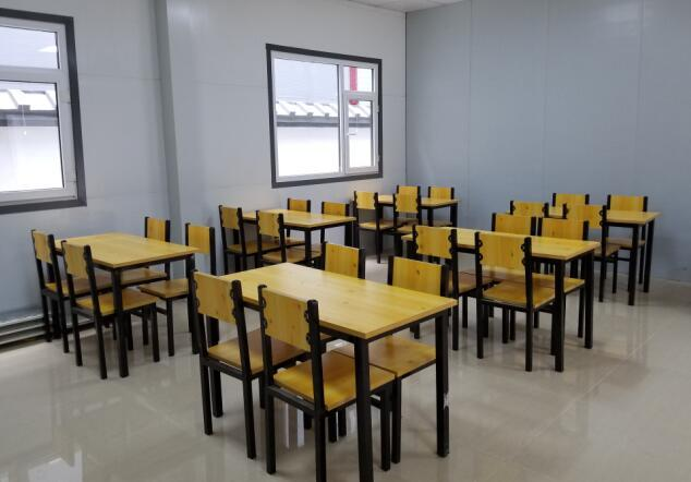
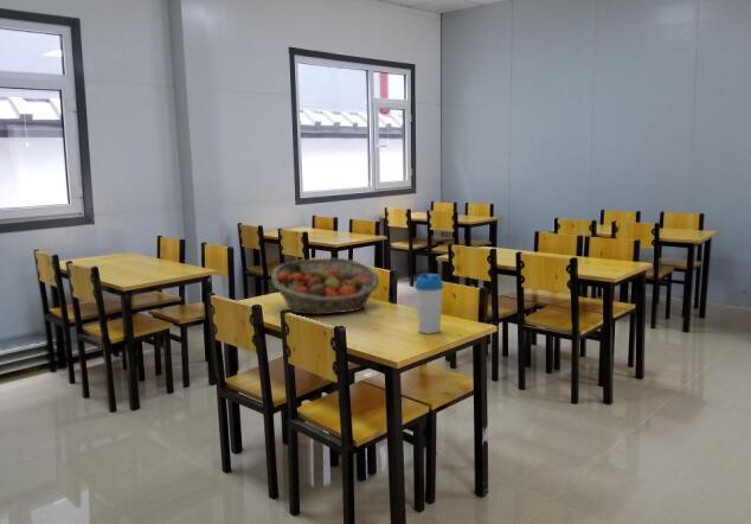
+ fruit basket [270,257,380,315]
+ water bottle [413,273,444,334]
